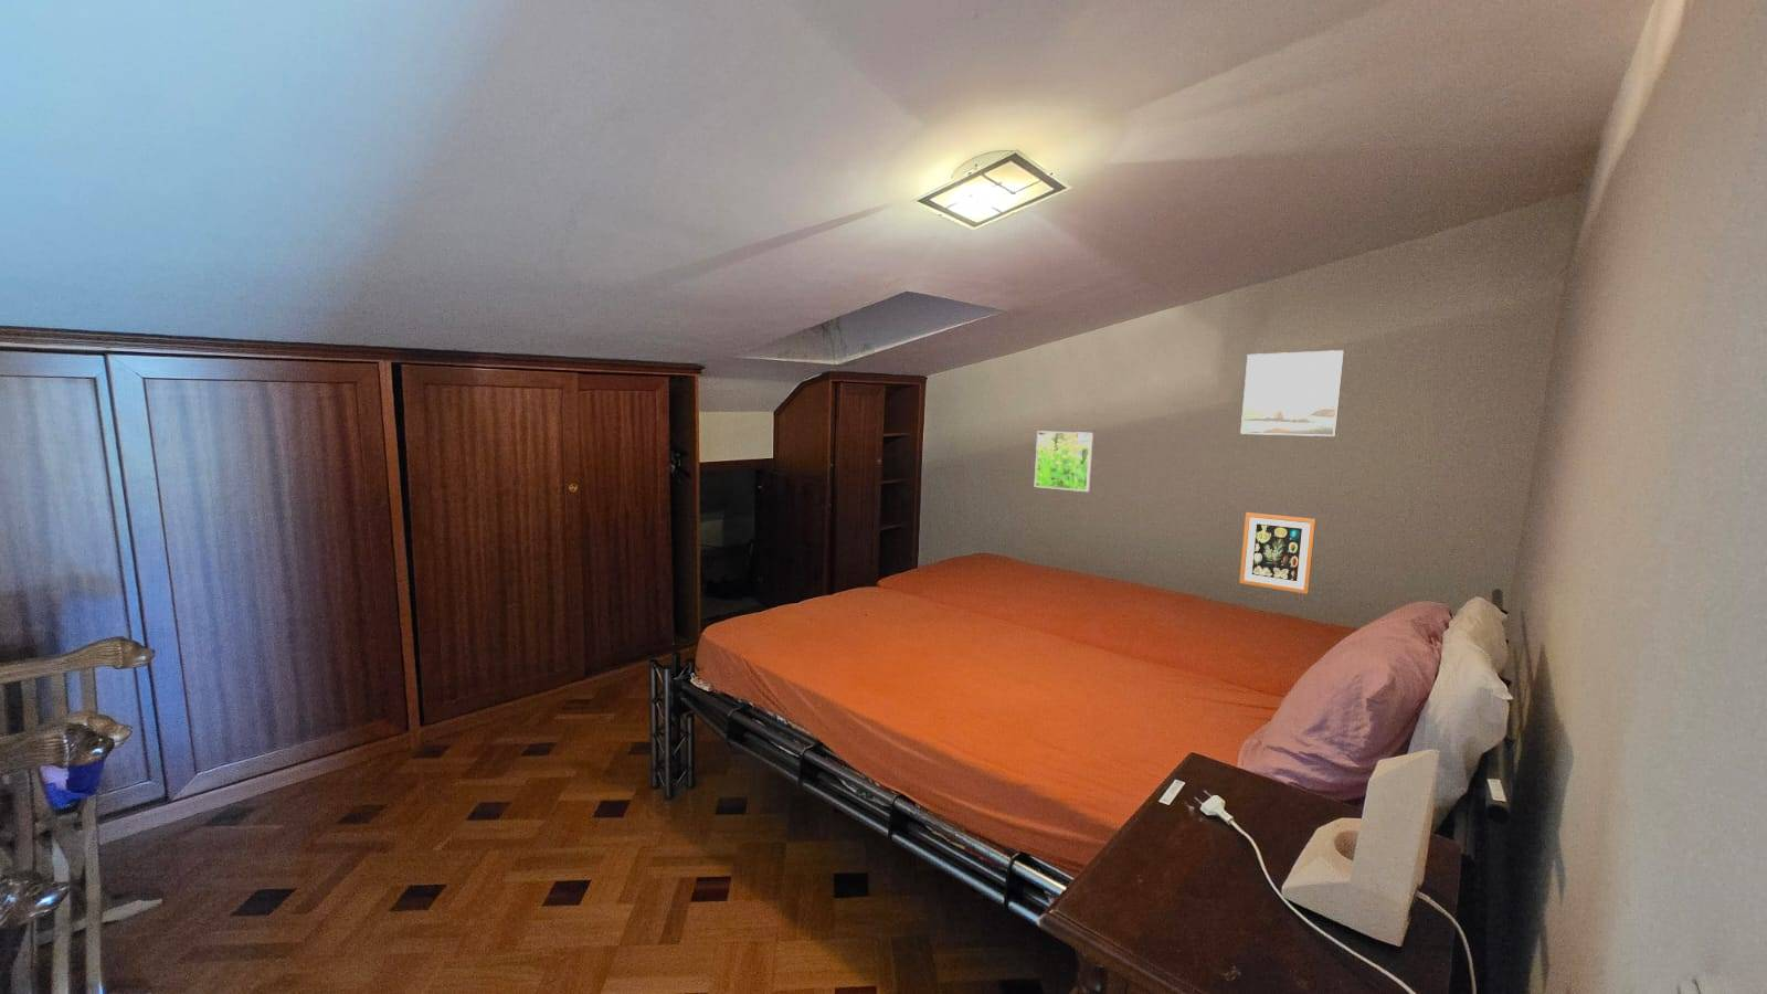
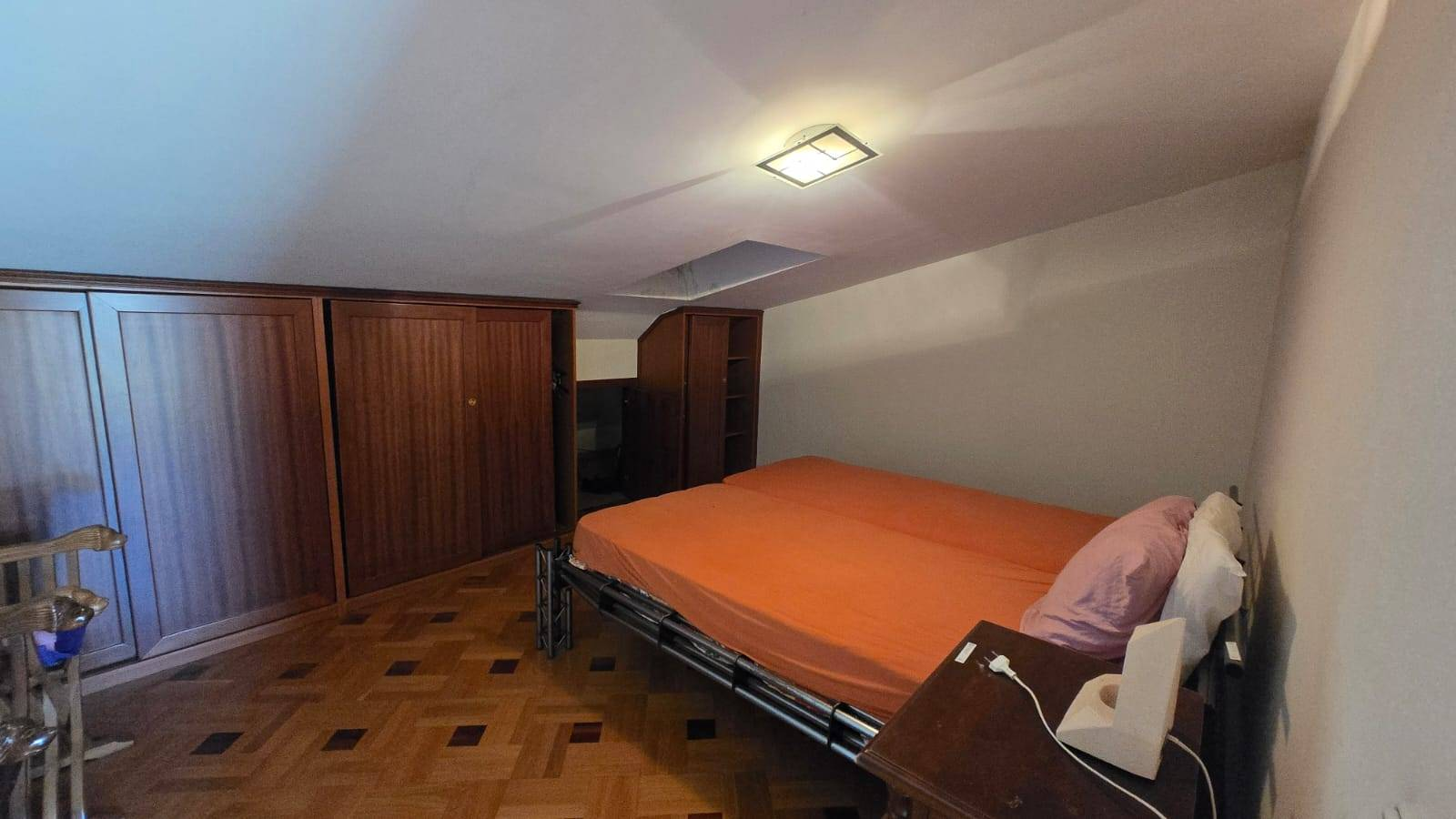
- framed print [1239,350,1345,437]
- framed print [1034,430,1095,493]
- wall art [1238,511,1317,595]
